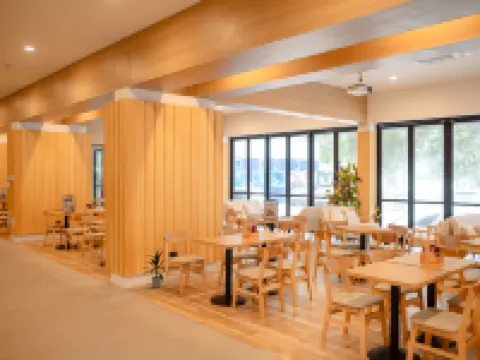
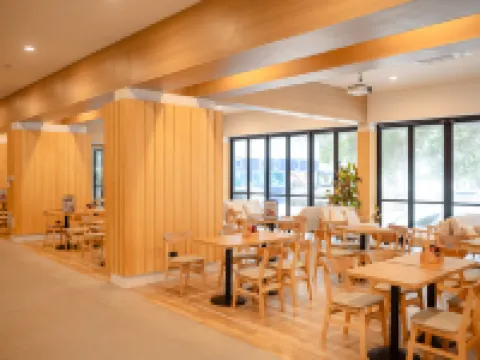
- indoor plant [141,249,170,289]
